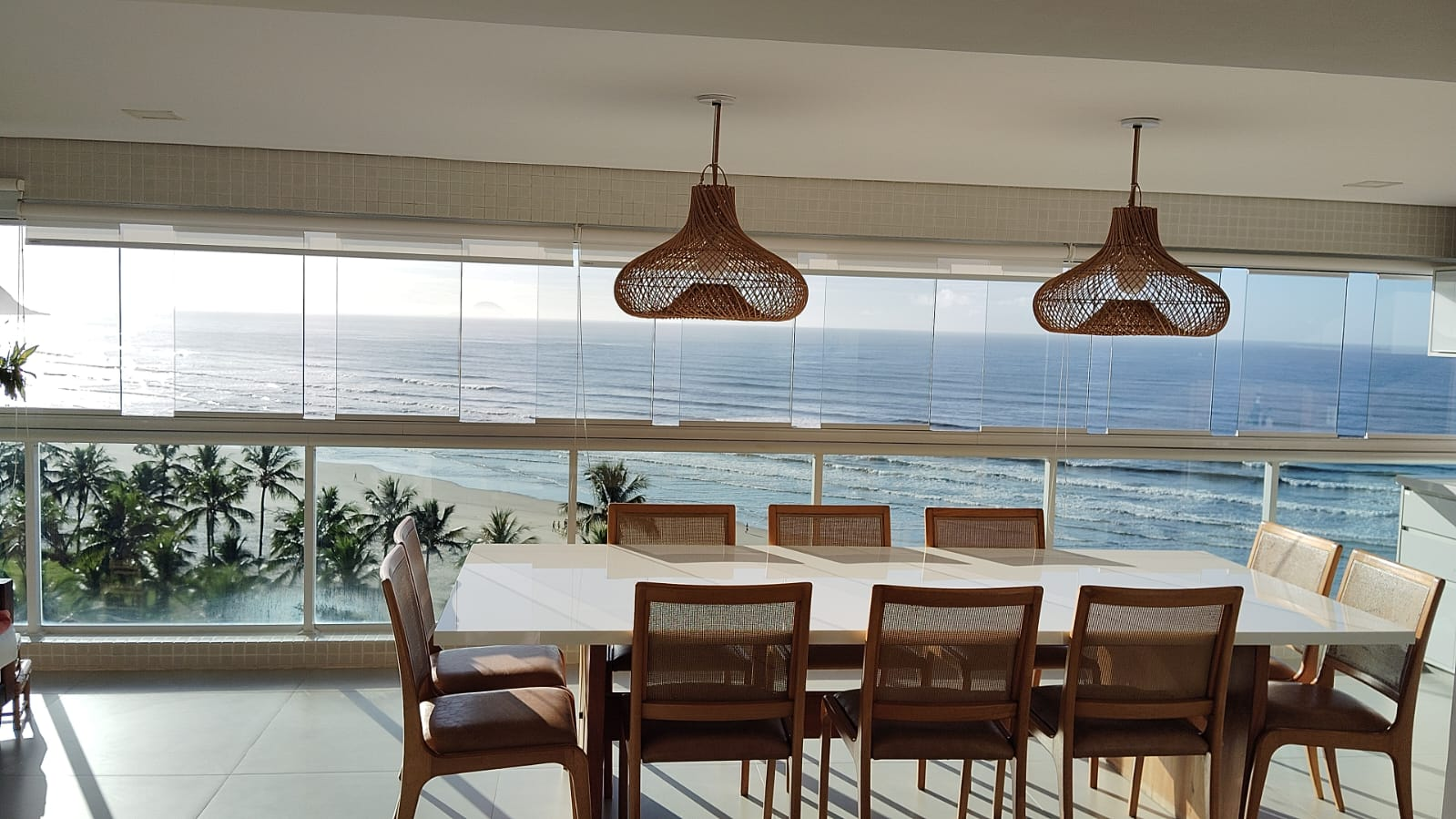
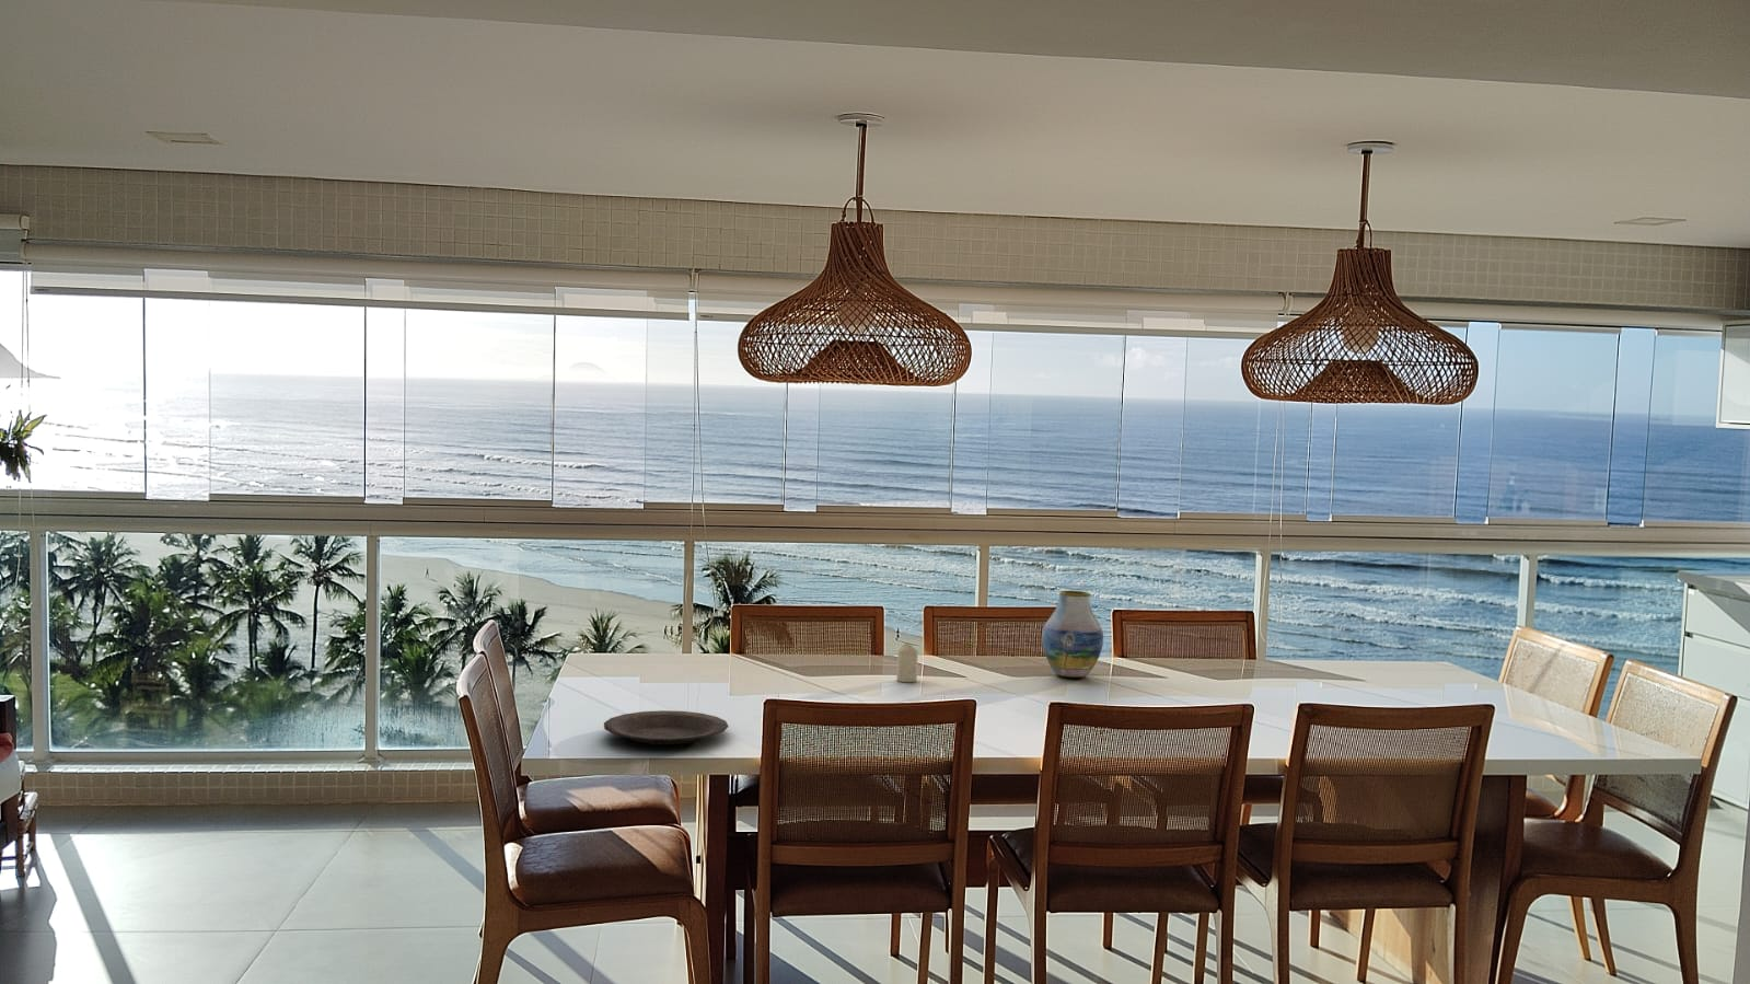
+ plate [603,709,728,745]
+ vase [1041,589,1105,679]
+ candle [895,643,919,682]
